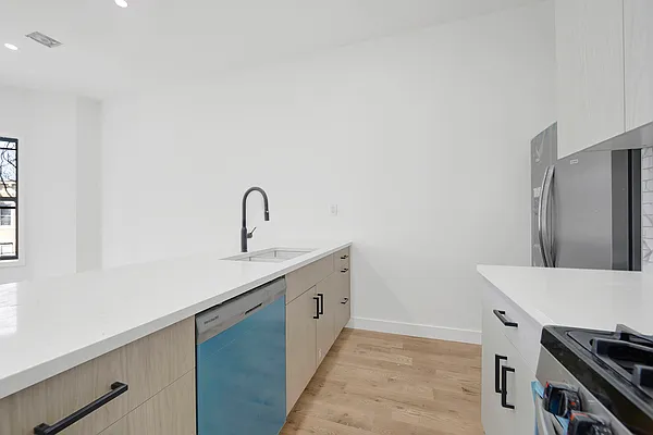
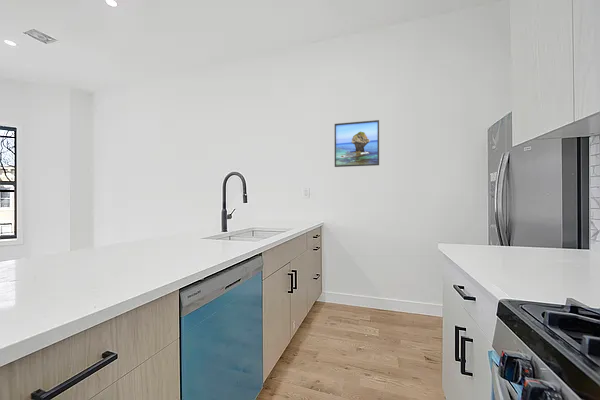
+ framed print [334,119,380,168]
